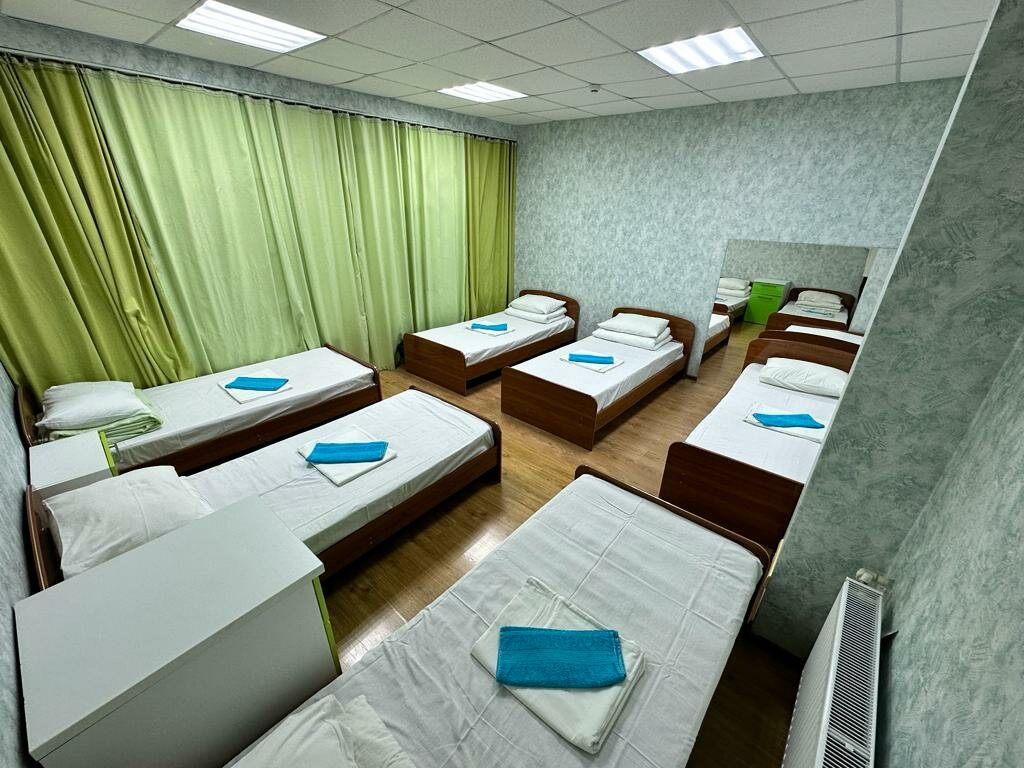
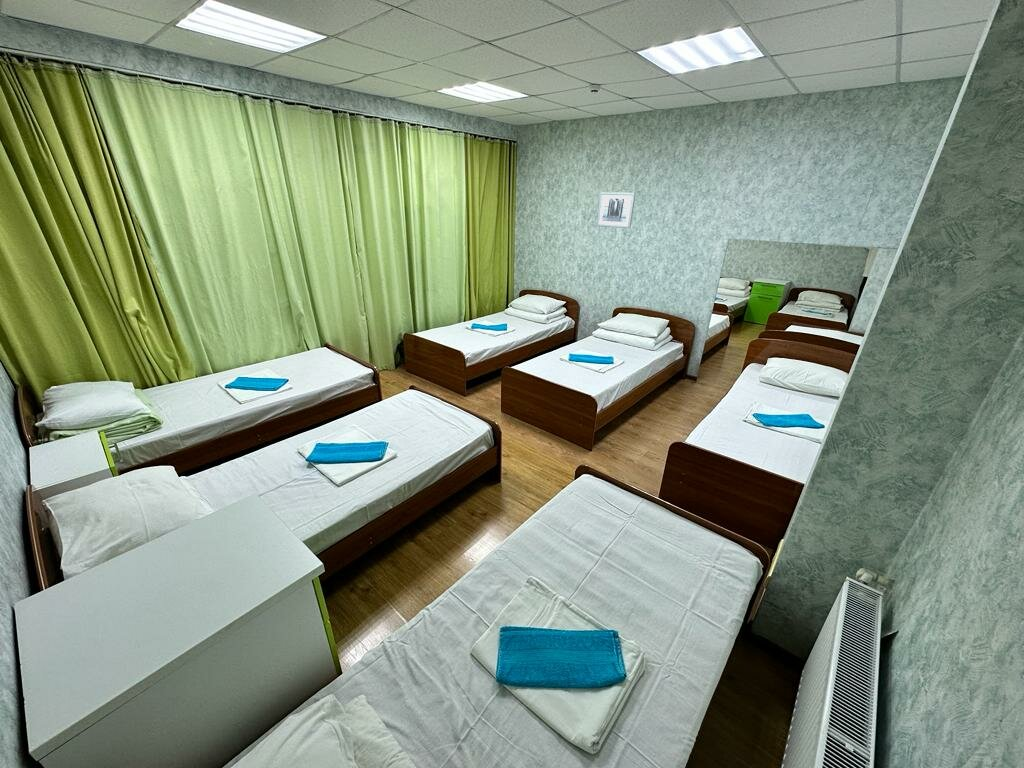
+ wall art [596,191,636,229]
